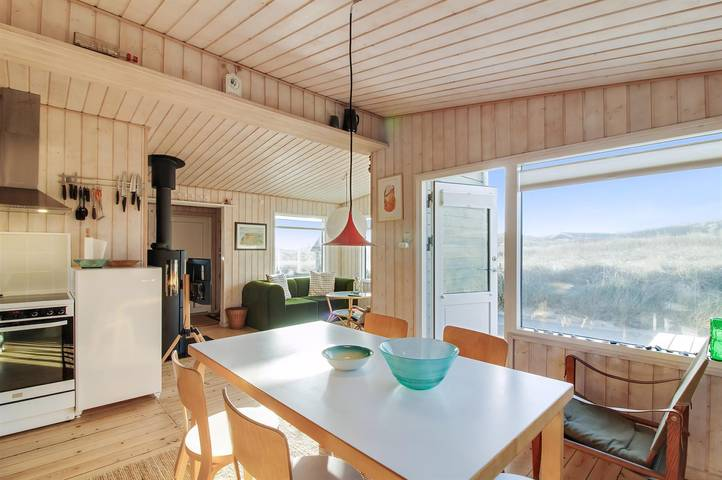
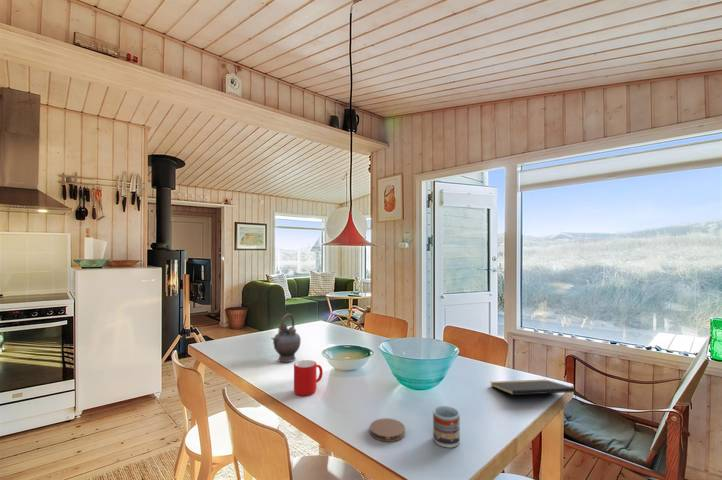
+ coaster [369,417,406,443]
+ teapot [270,312,302,363]
+ cup [432,405,461,449]
+ cup [293,359,324,397]
+ notepad [489,379,578,402]
